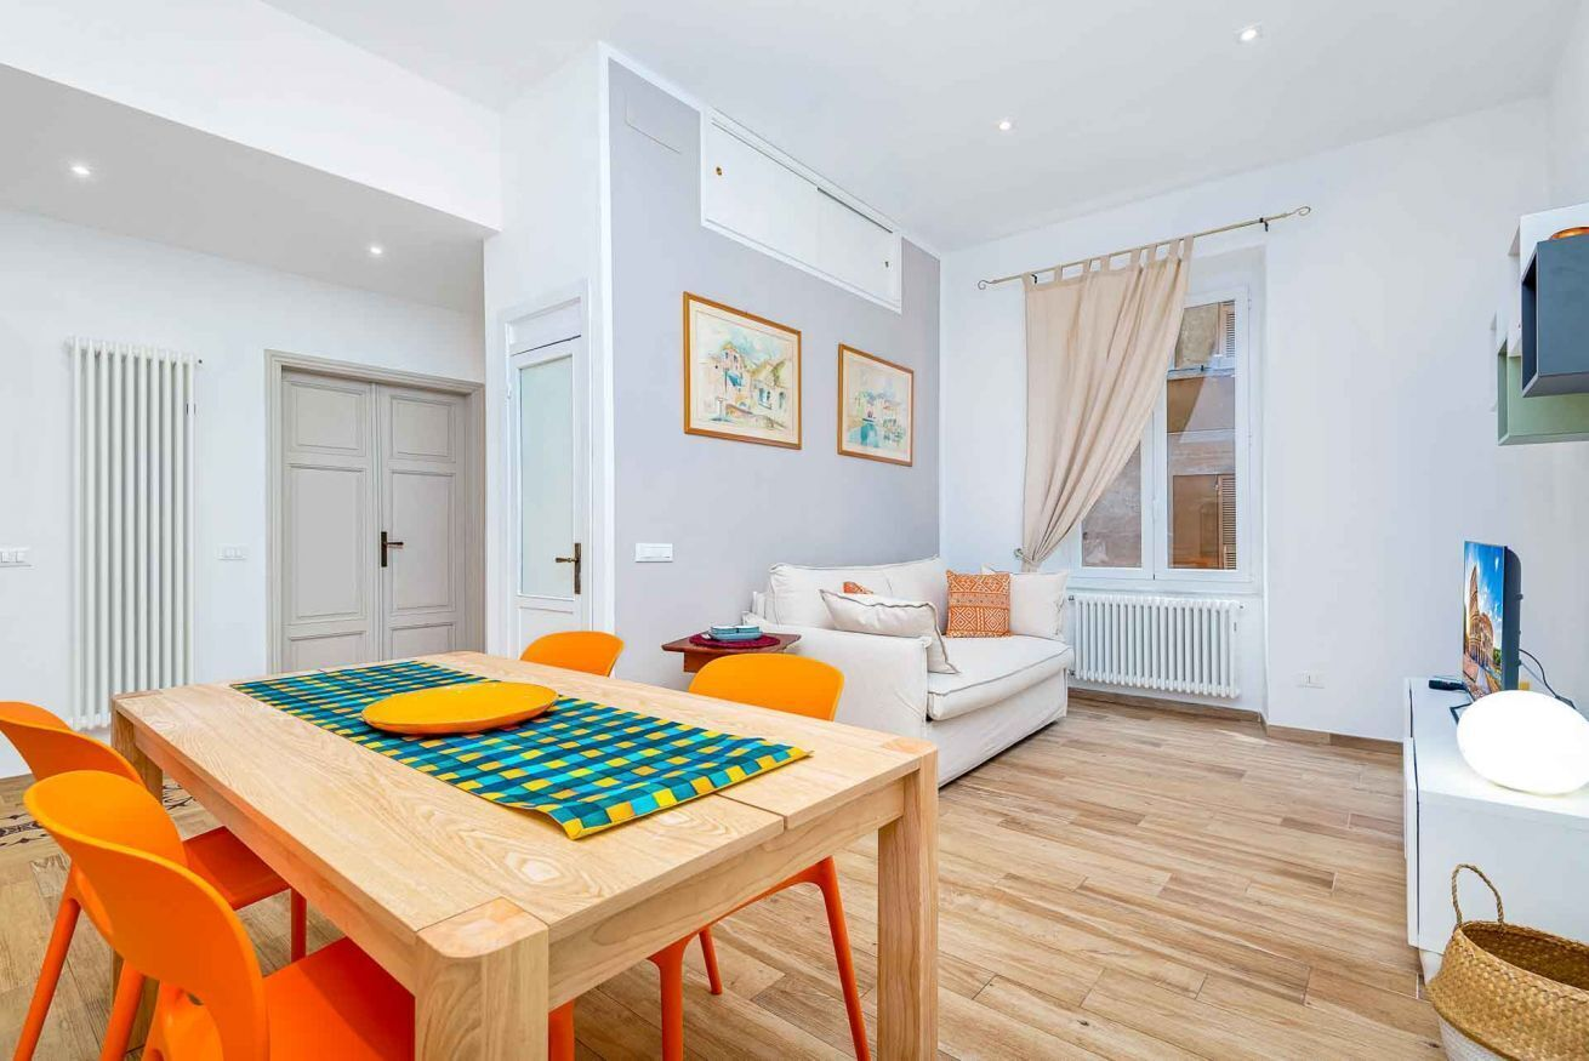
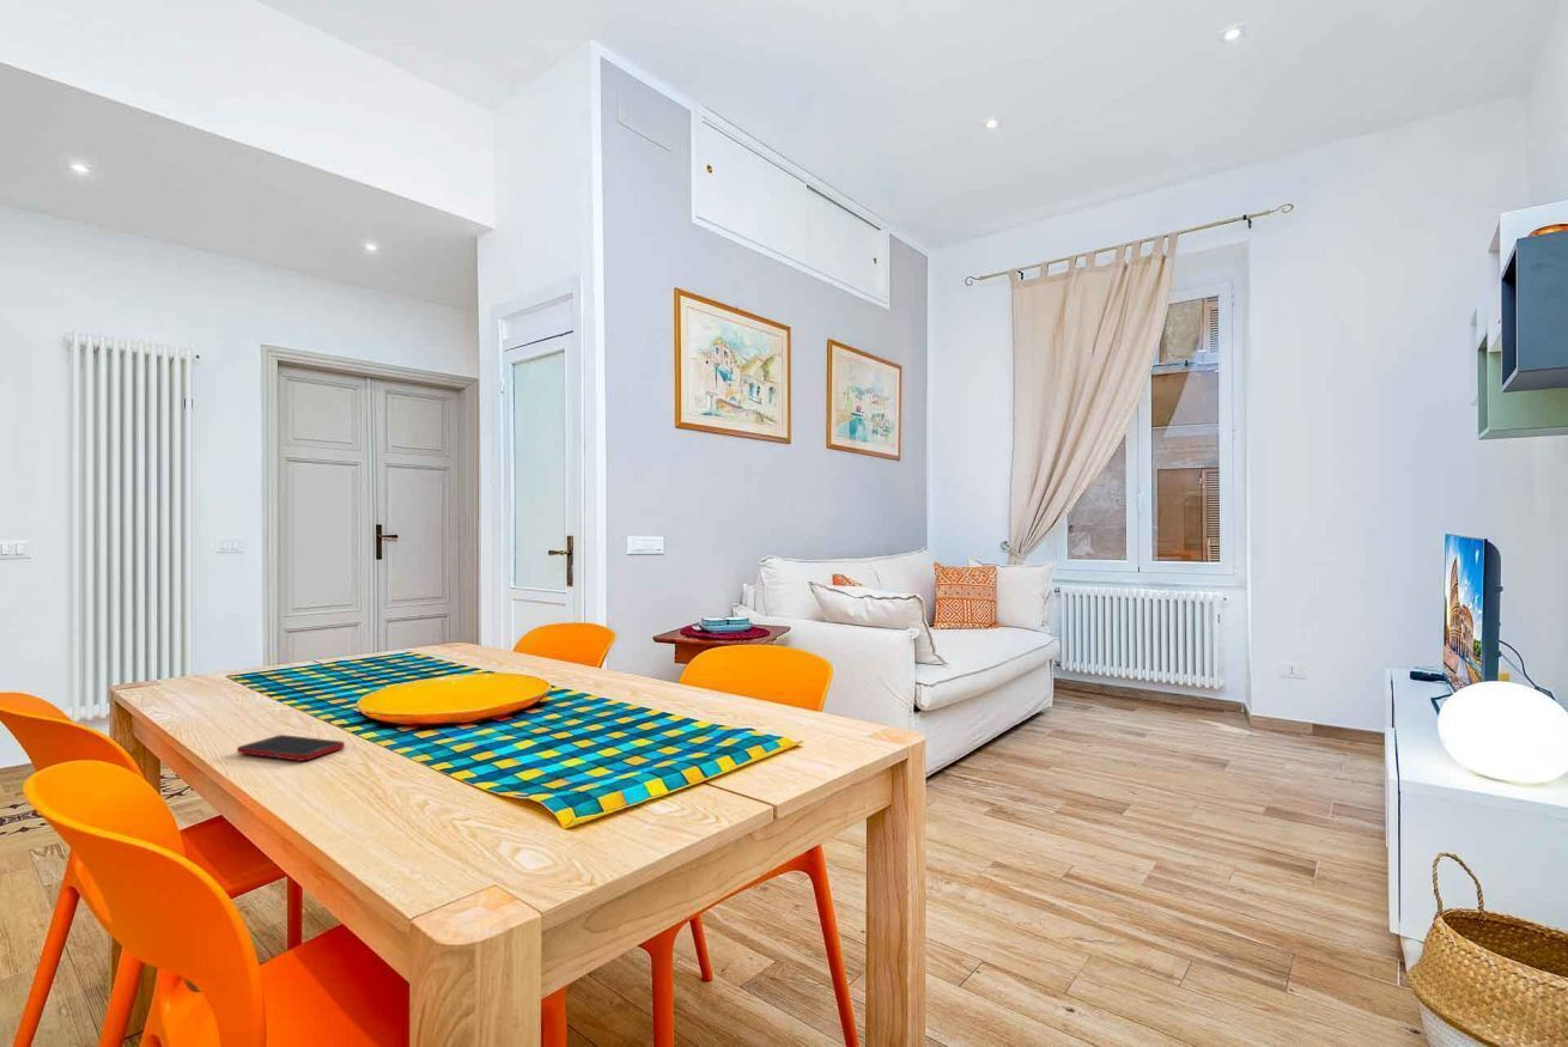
+ cell phone [236,733,346,762]
